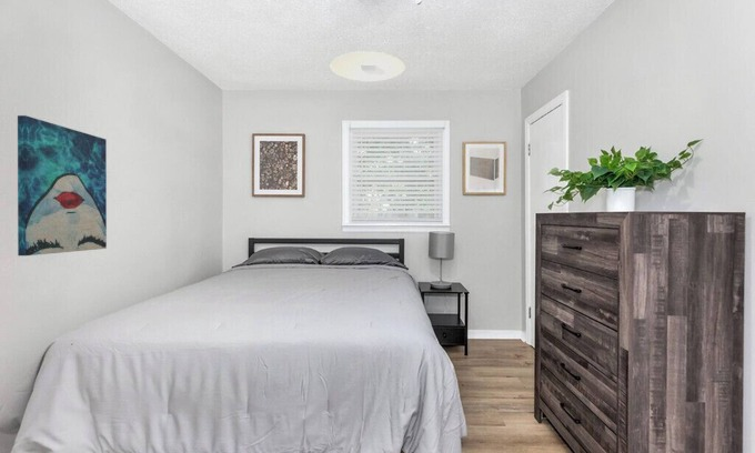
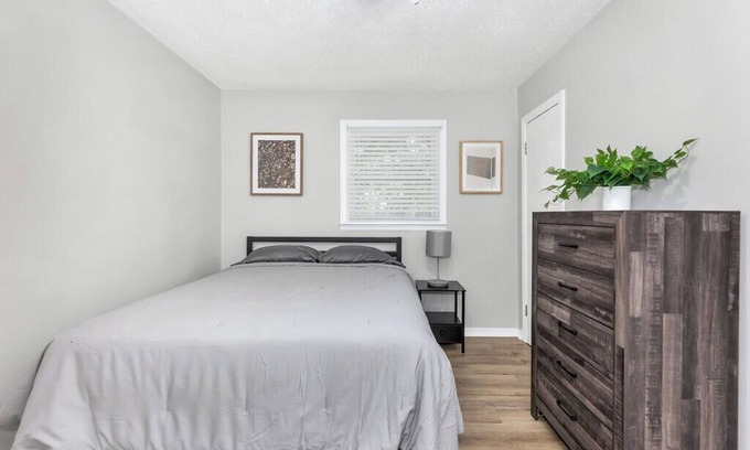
- wall art [17,114,108,256]
- ceiling light [330,50,406,82]
